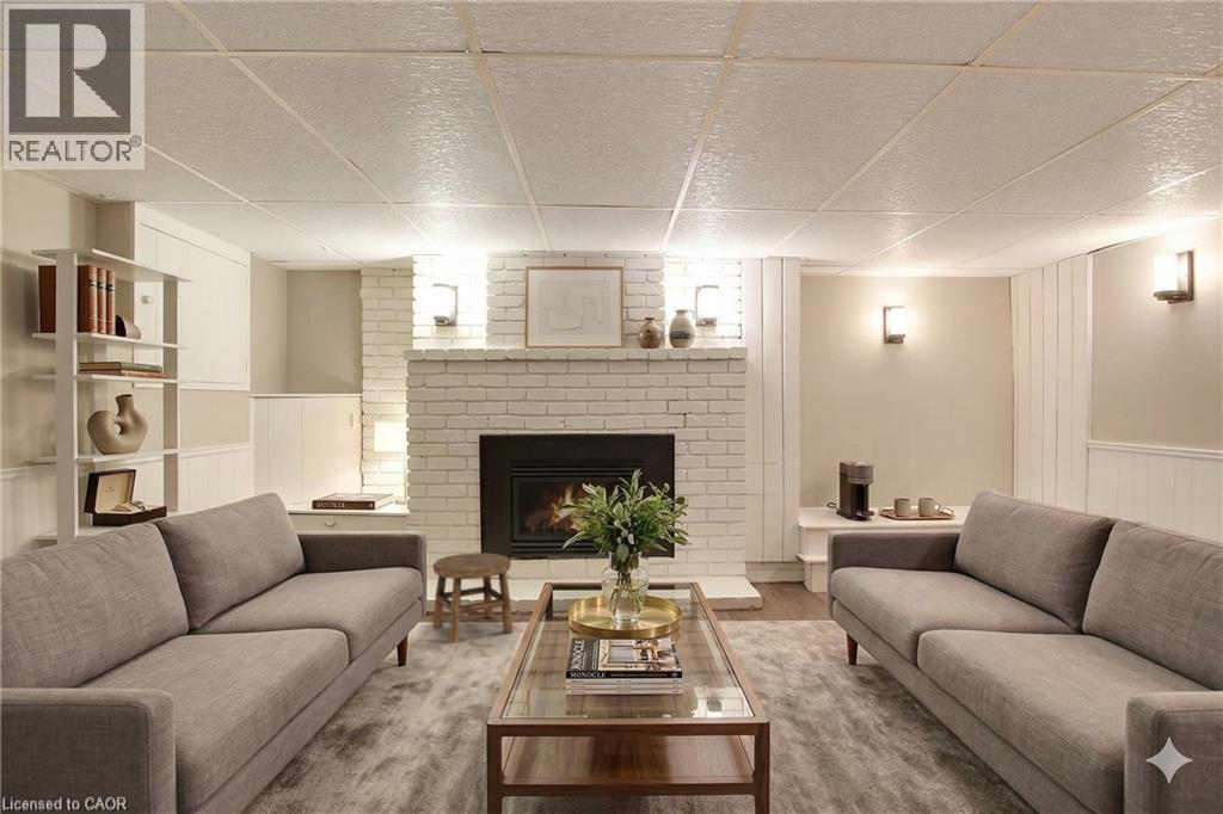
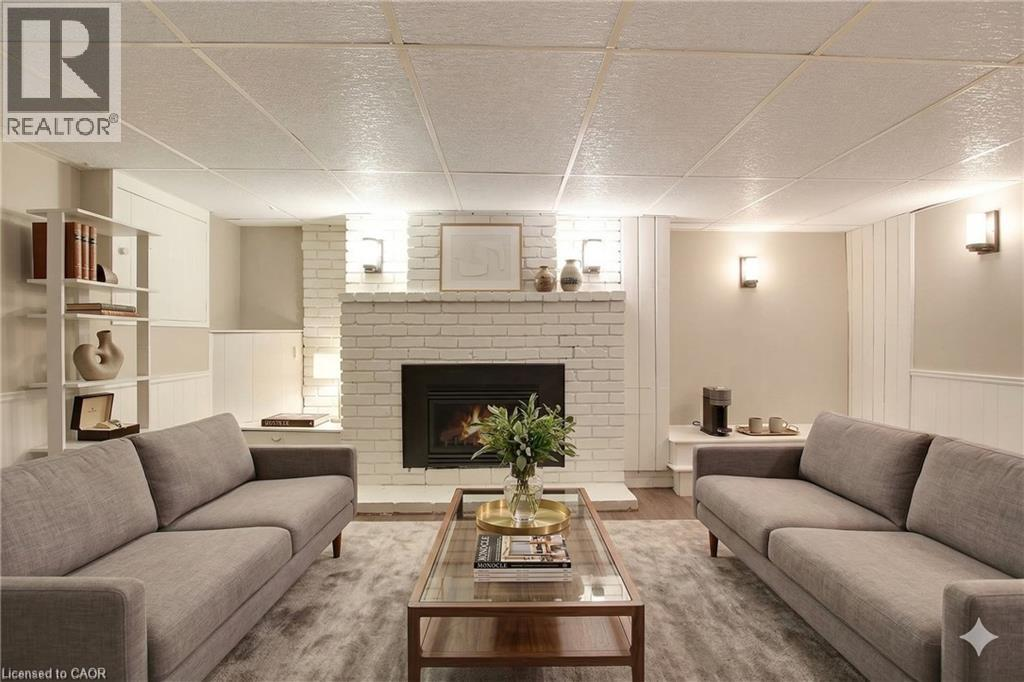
- stool [431,551,515,645]
